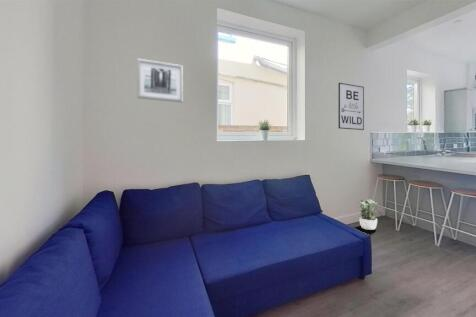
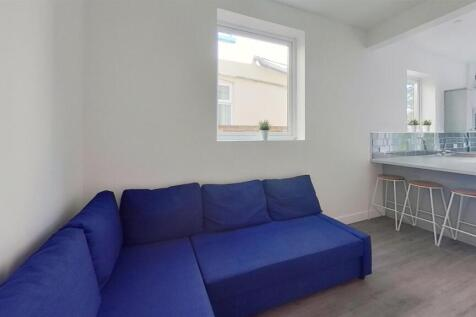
- potted plant [358,198,378,231]
- wall art [338,82,365,131]
- wall art [136,57,184,103]
